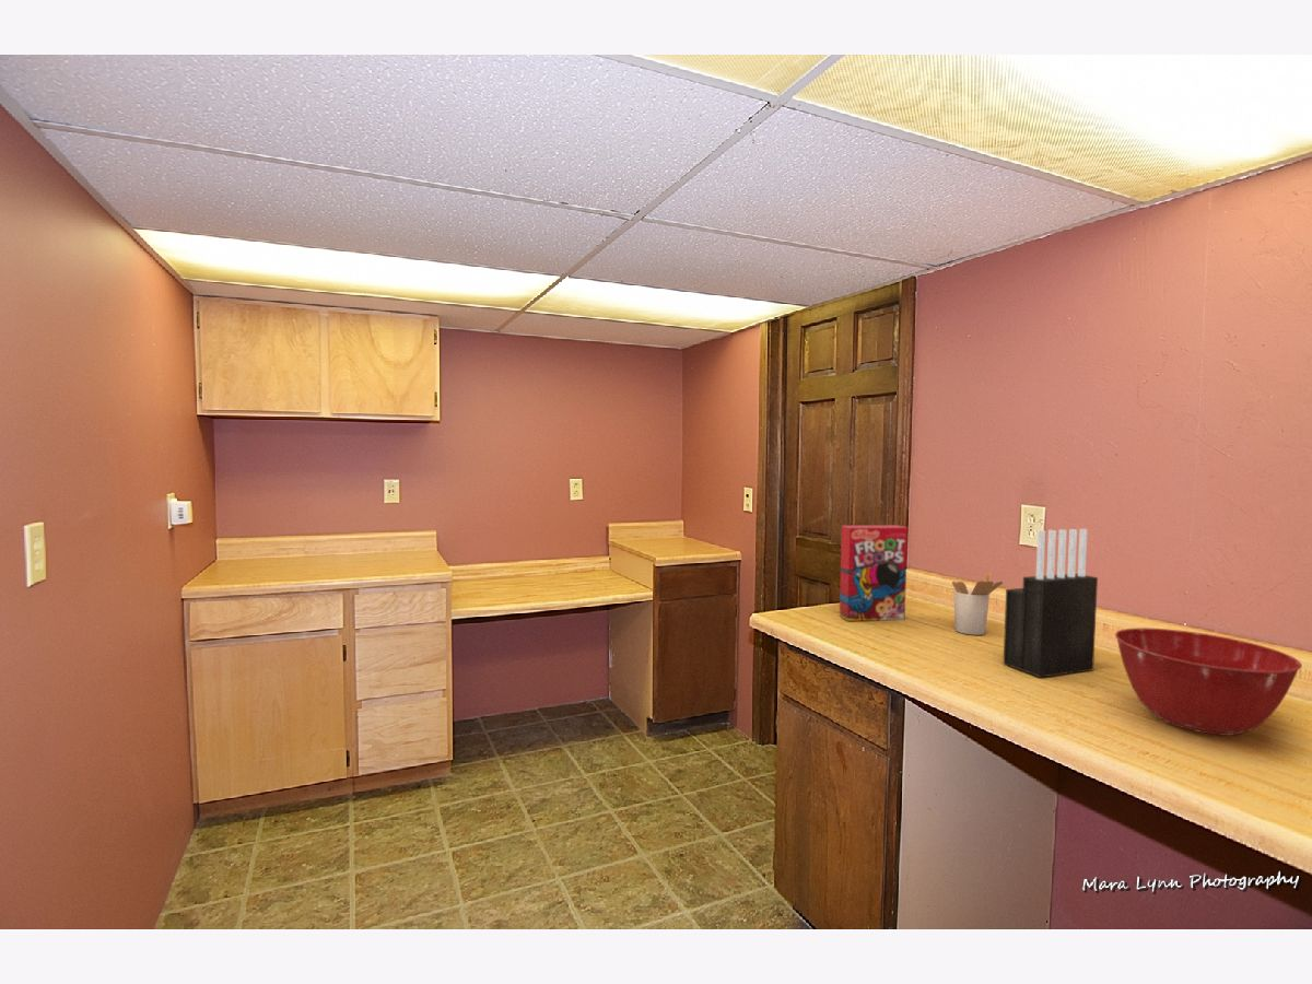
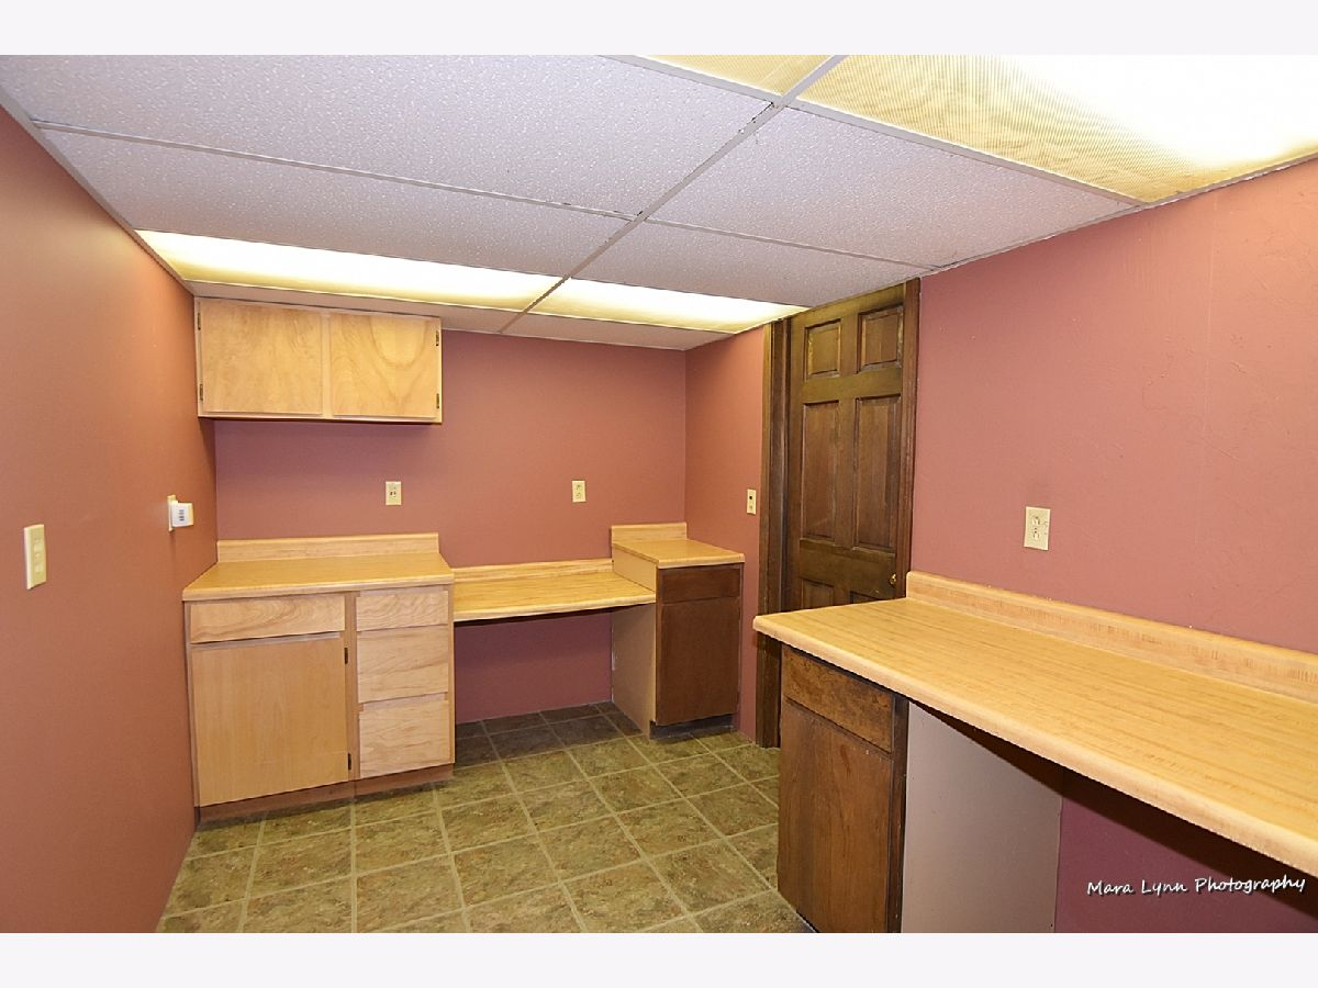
- utensil holder [951,572,1004,636]
- knife block [1003,528,1099,679]
- cereal box [839,524,909,622]
- mixing bowl [1114,626,1303,737]
